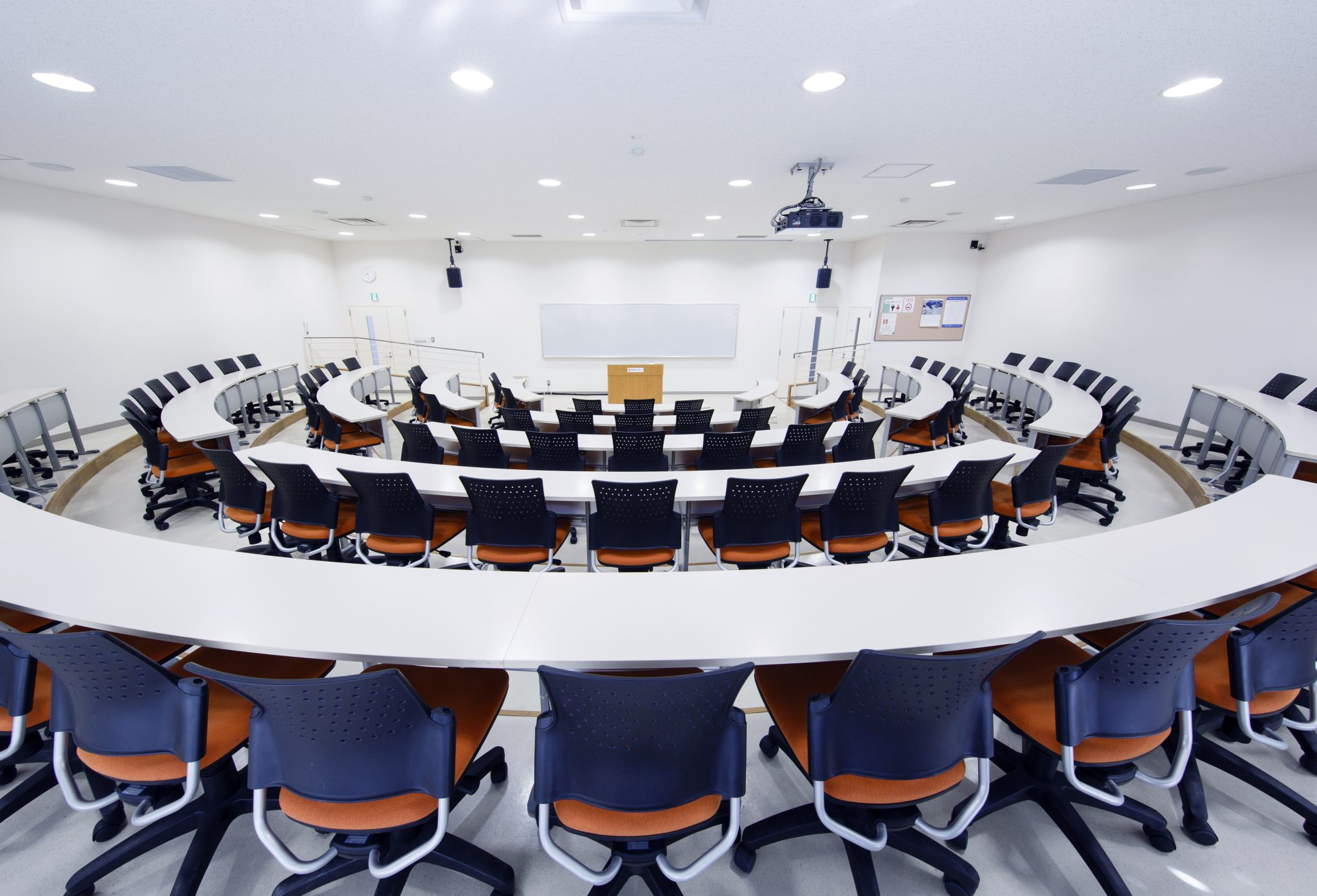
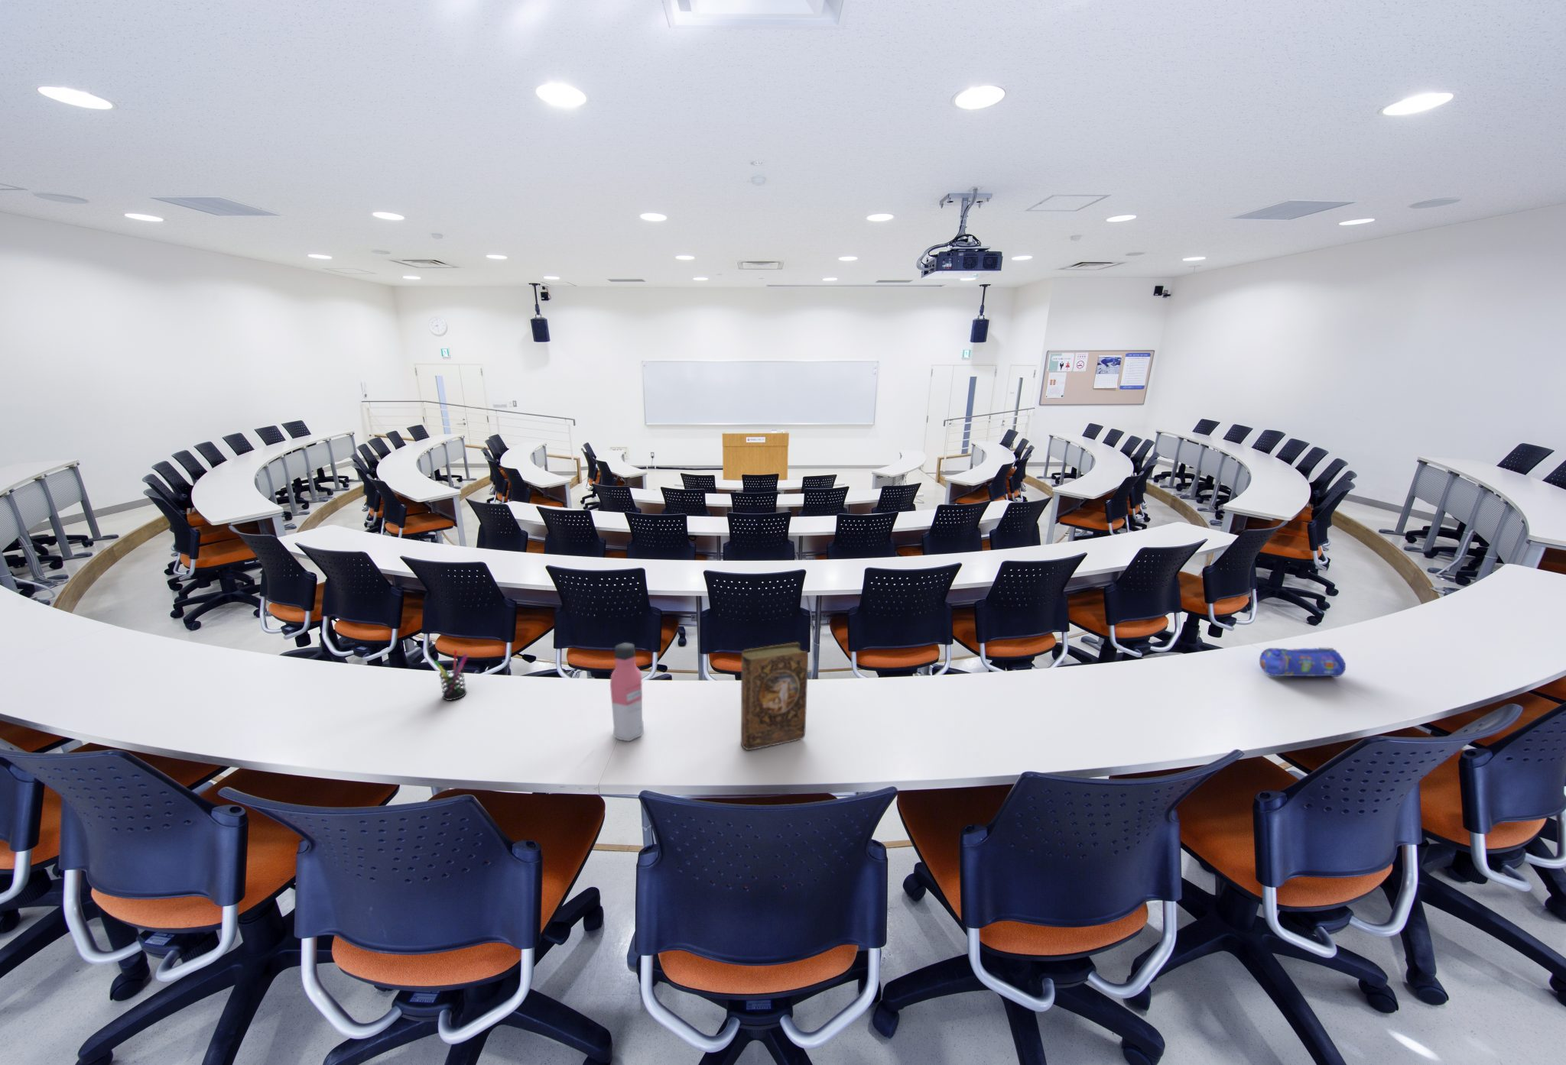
+ pen holder [434,649,468,701]
+ pencil case [1258,647,1346,678]
+ book [740,642,809,751]
+ water bottle [610,642,644,743]
